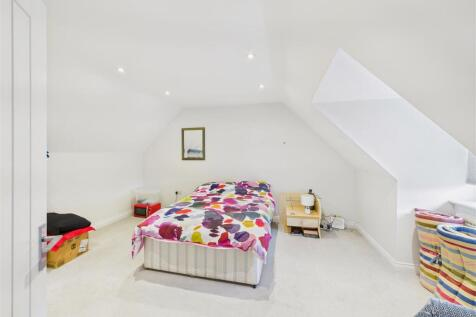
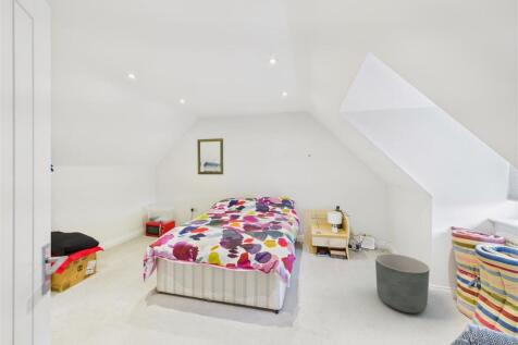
+ planter [374,252,431,315]
